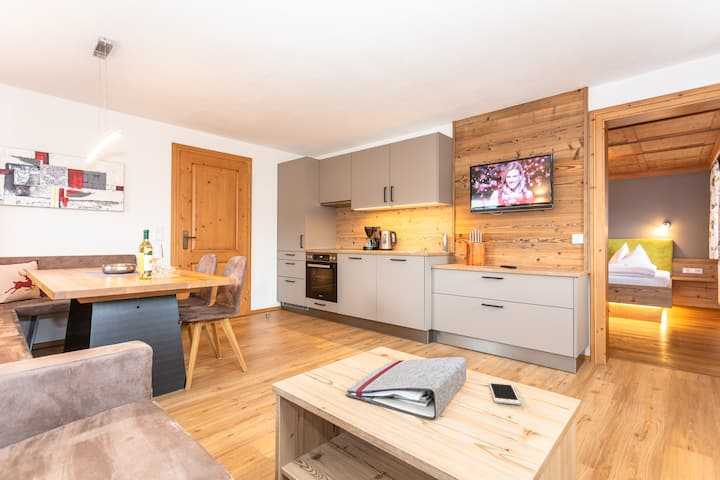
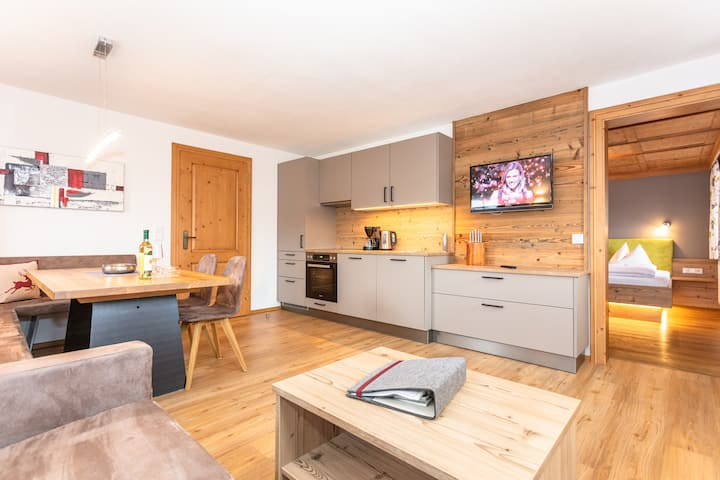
- cell phone [488,381,521,406]
